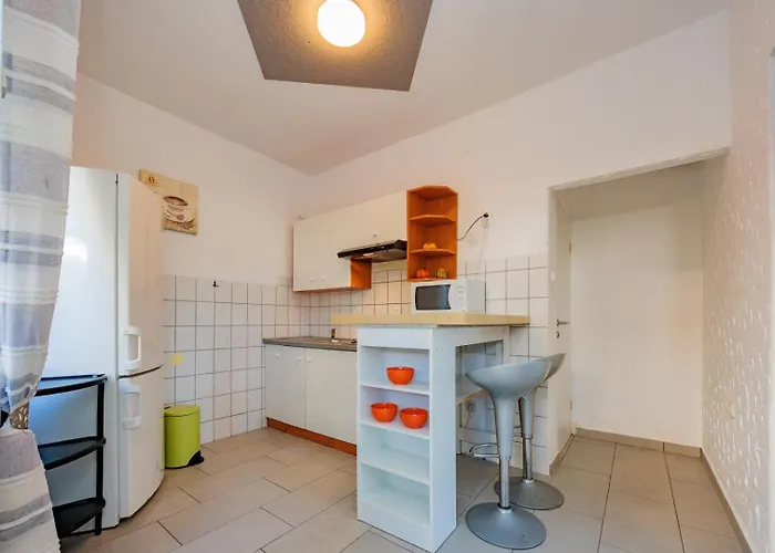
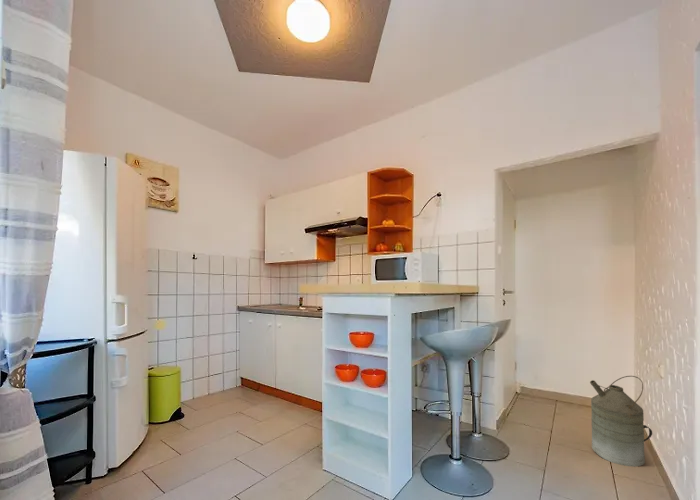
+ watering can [589,375,653,468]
